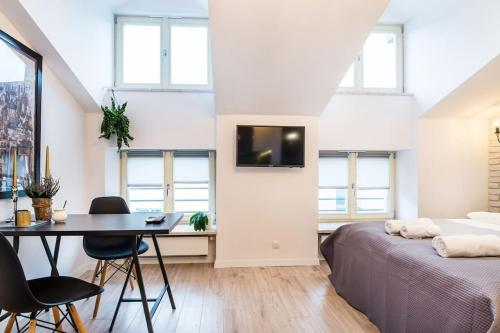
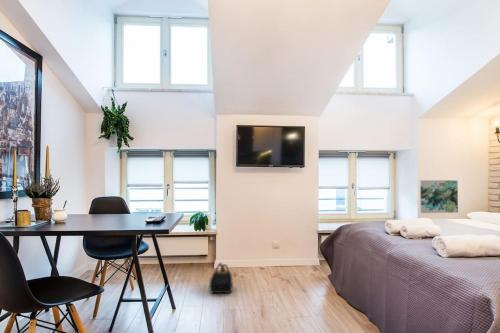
+ wall art [419,179,459,214]
+ backpack [209,262,233,294]
